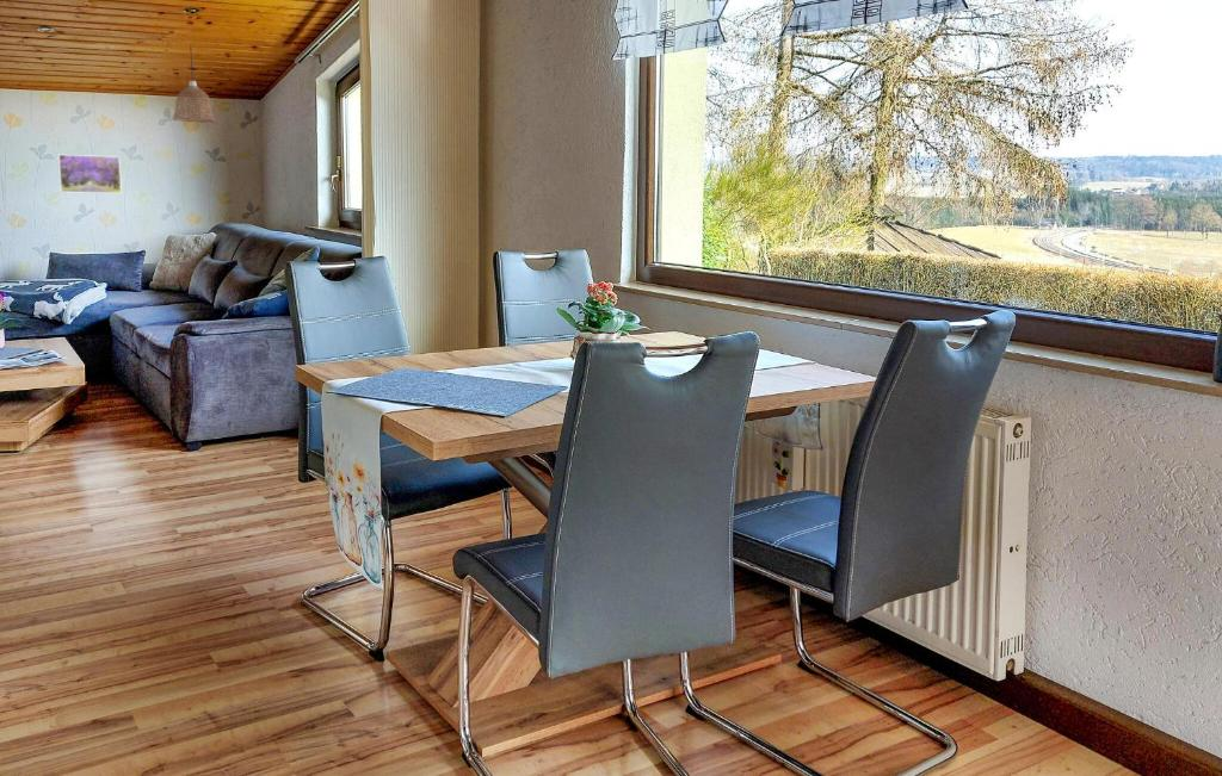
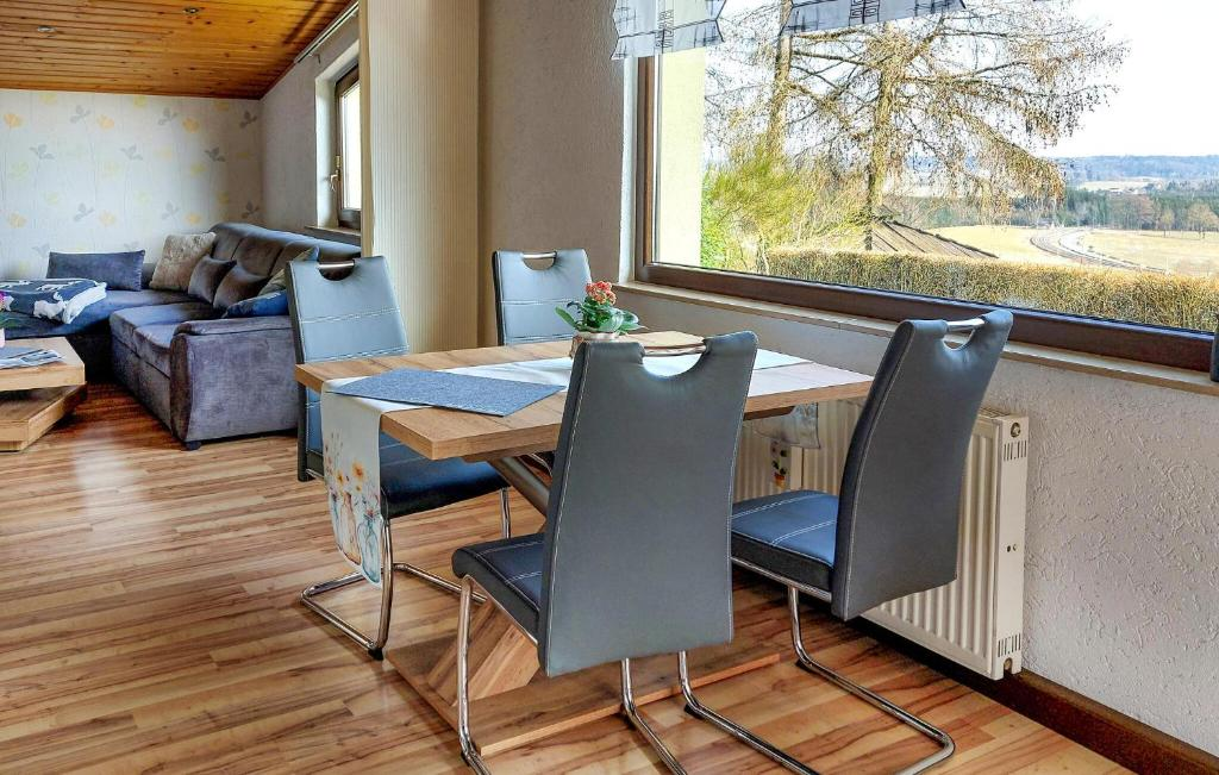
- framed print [57,154,123,194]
- pendant lamp [172,43,216,124]
